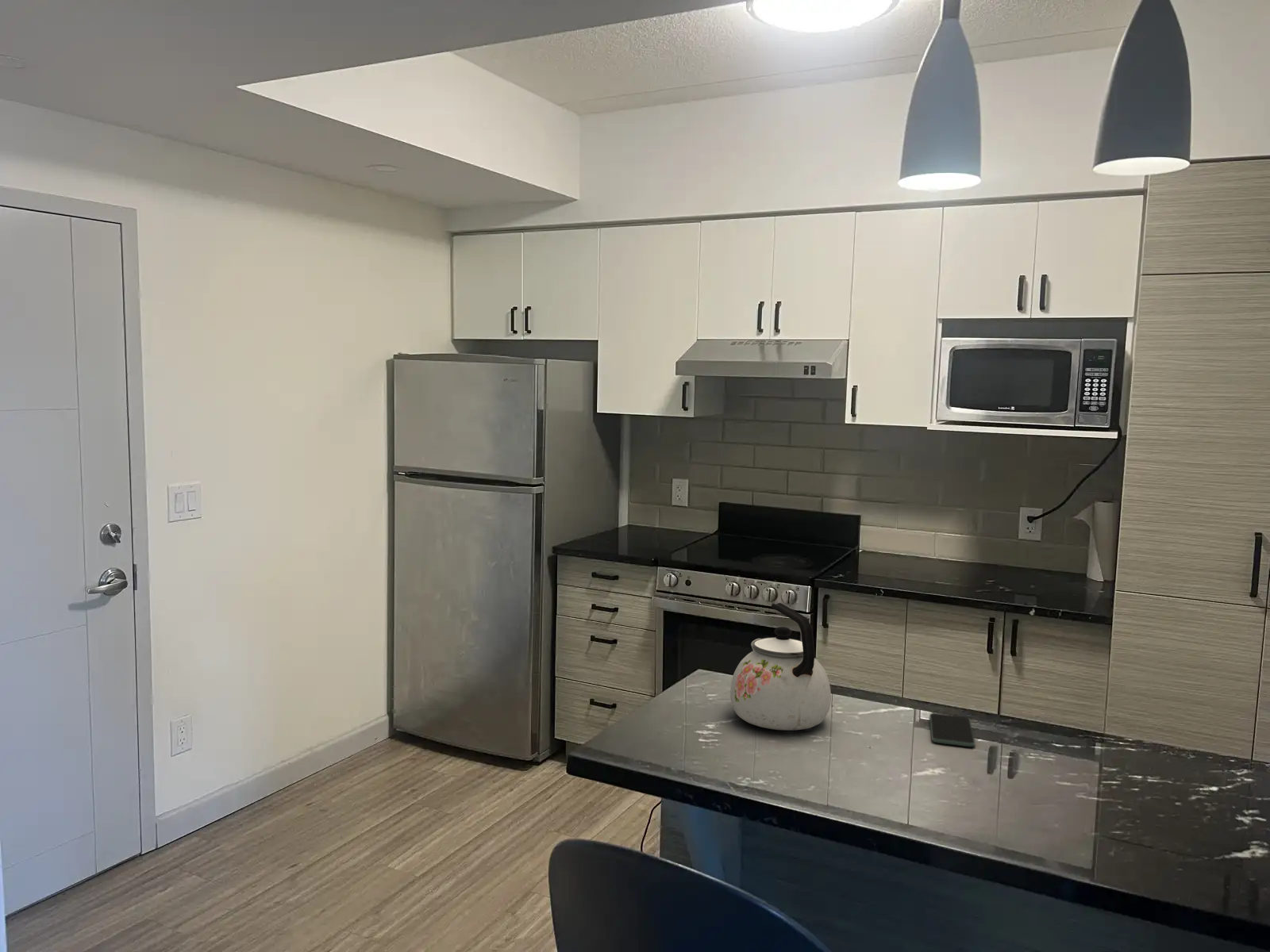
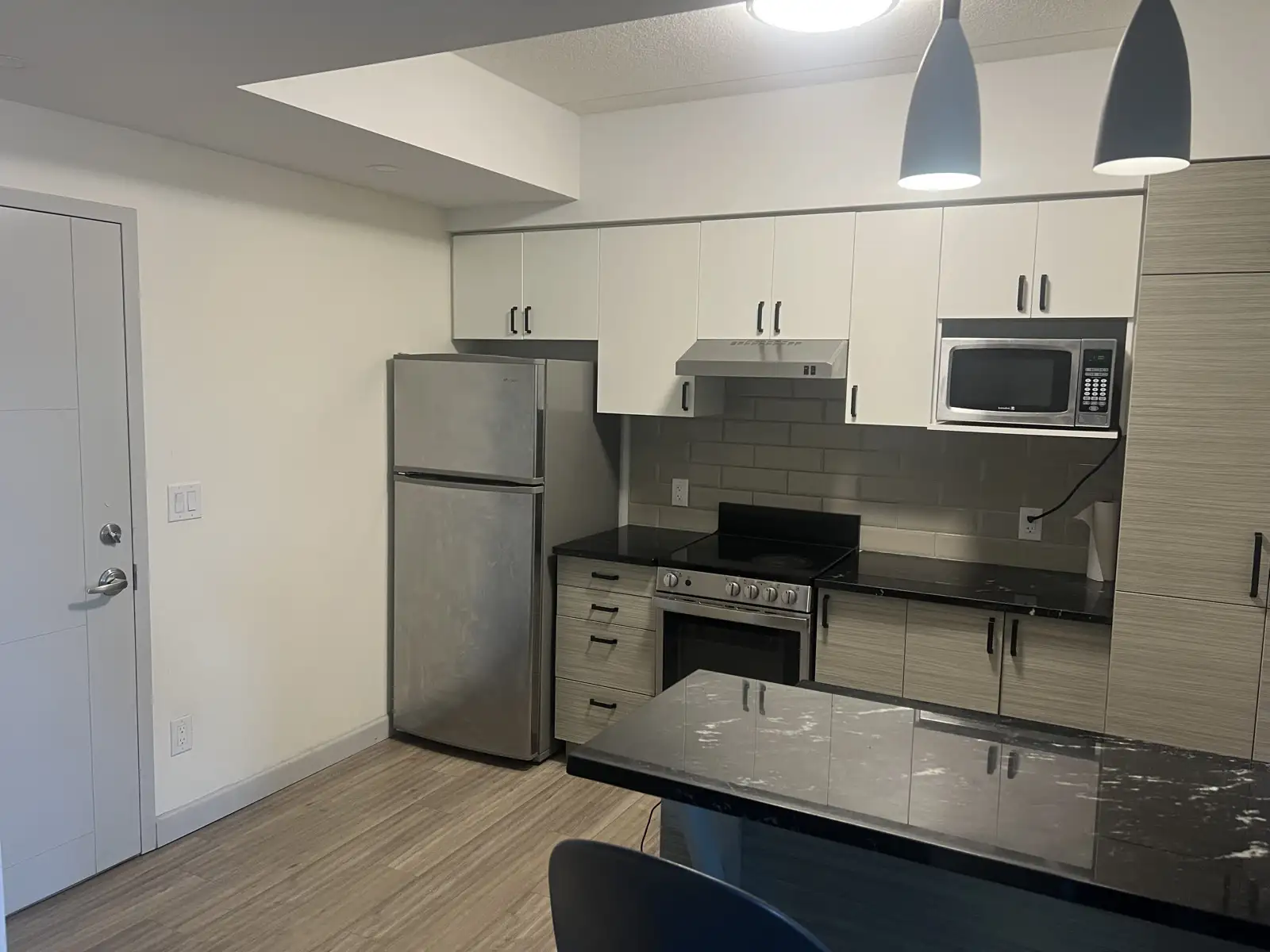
- kettle [729,602,832,731]
- smartphone [929,712,976,747]
